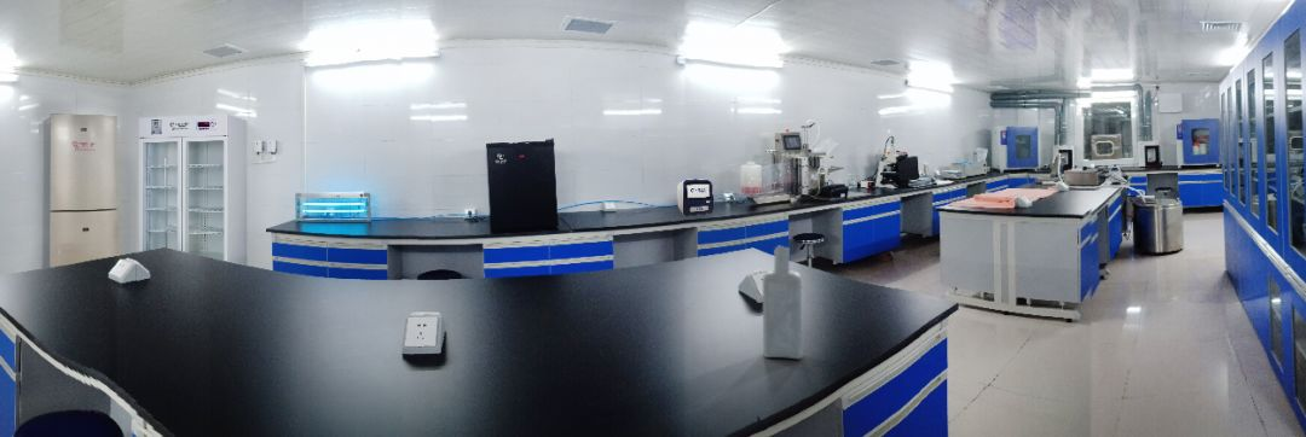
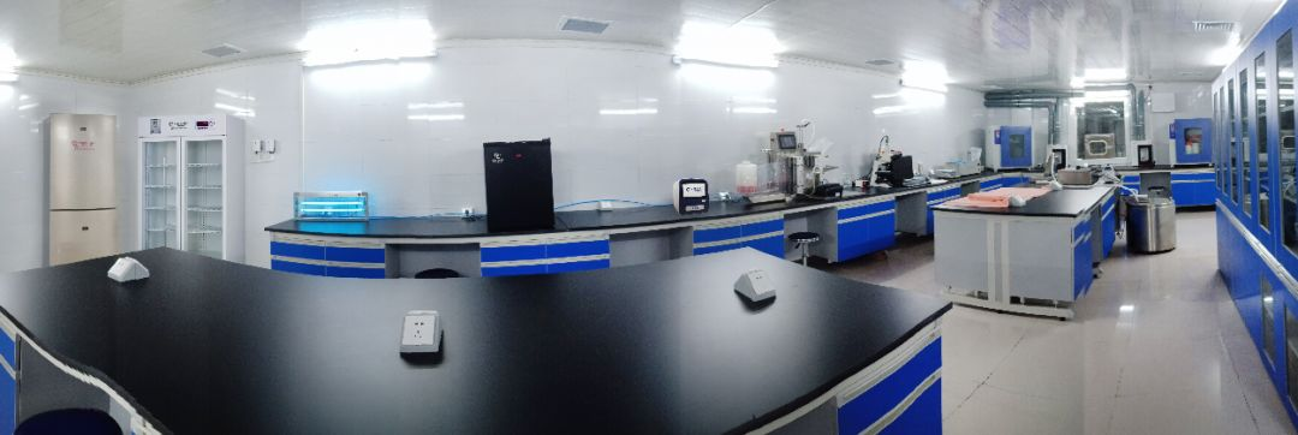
- bottle [762,245,804,360]
